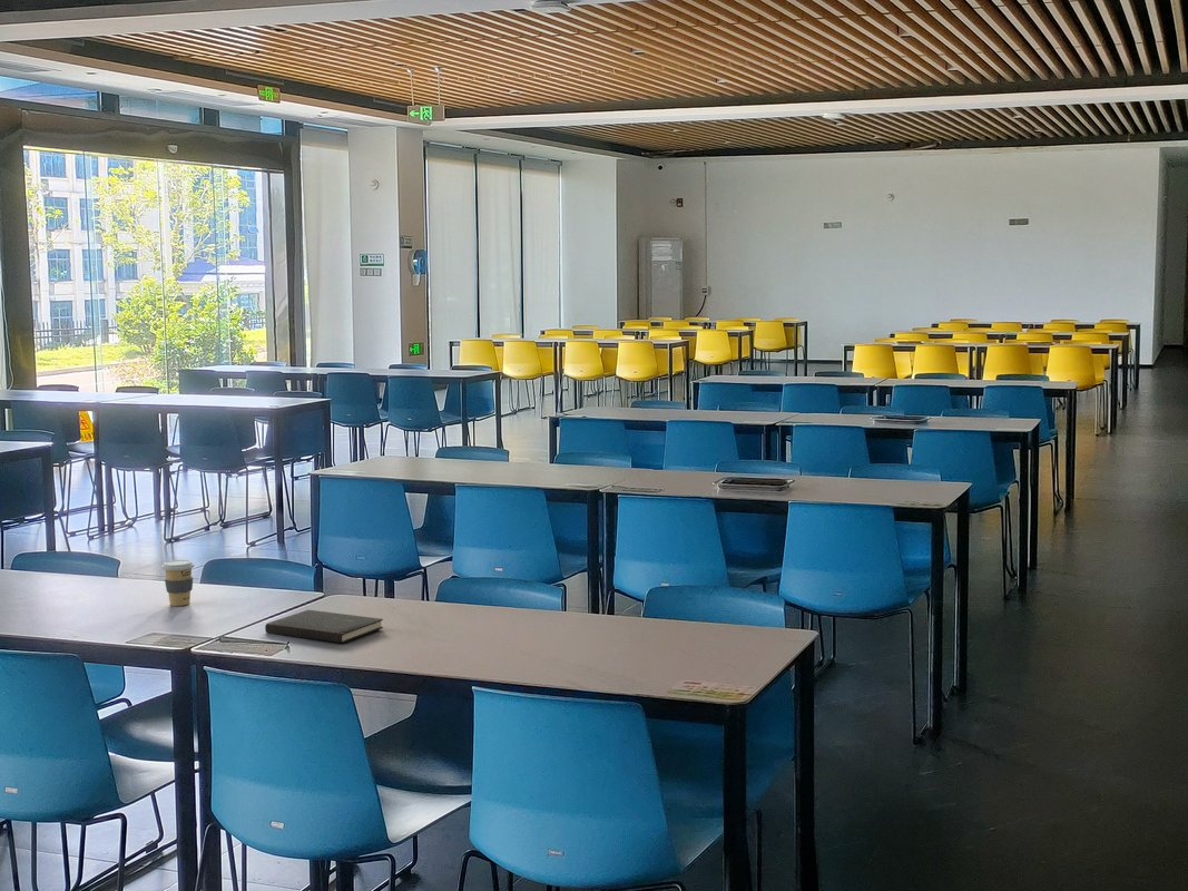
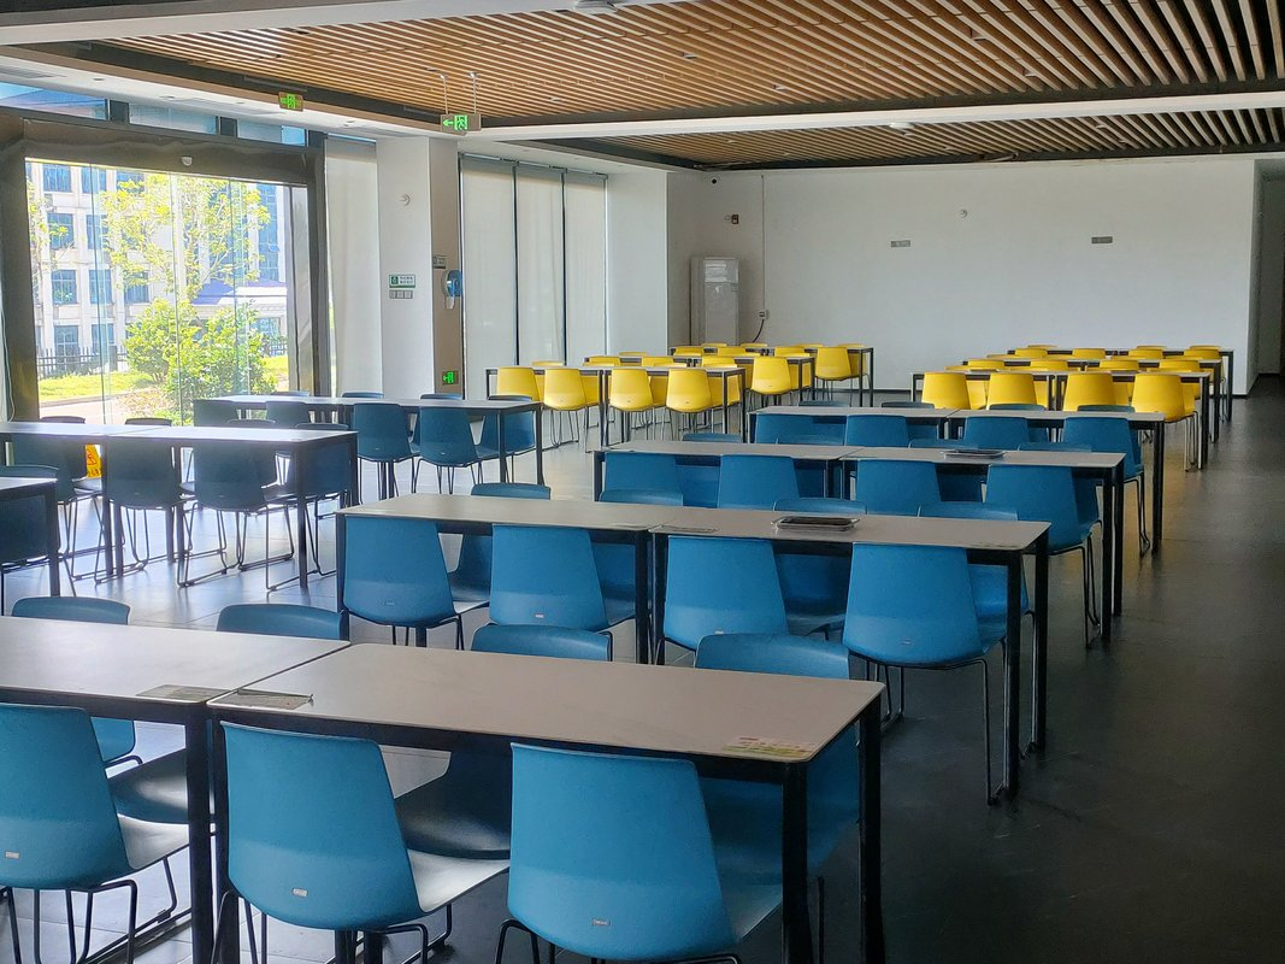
- coffee cup [160,559,196,607]
- hardcover book [264,609,384,644]
